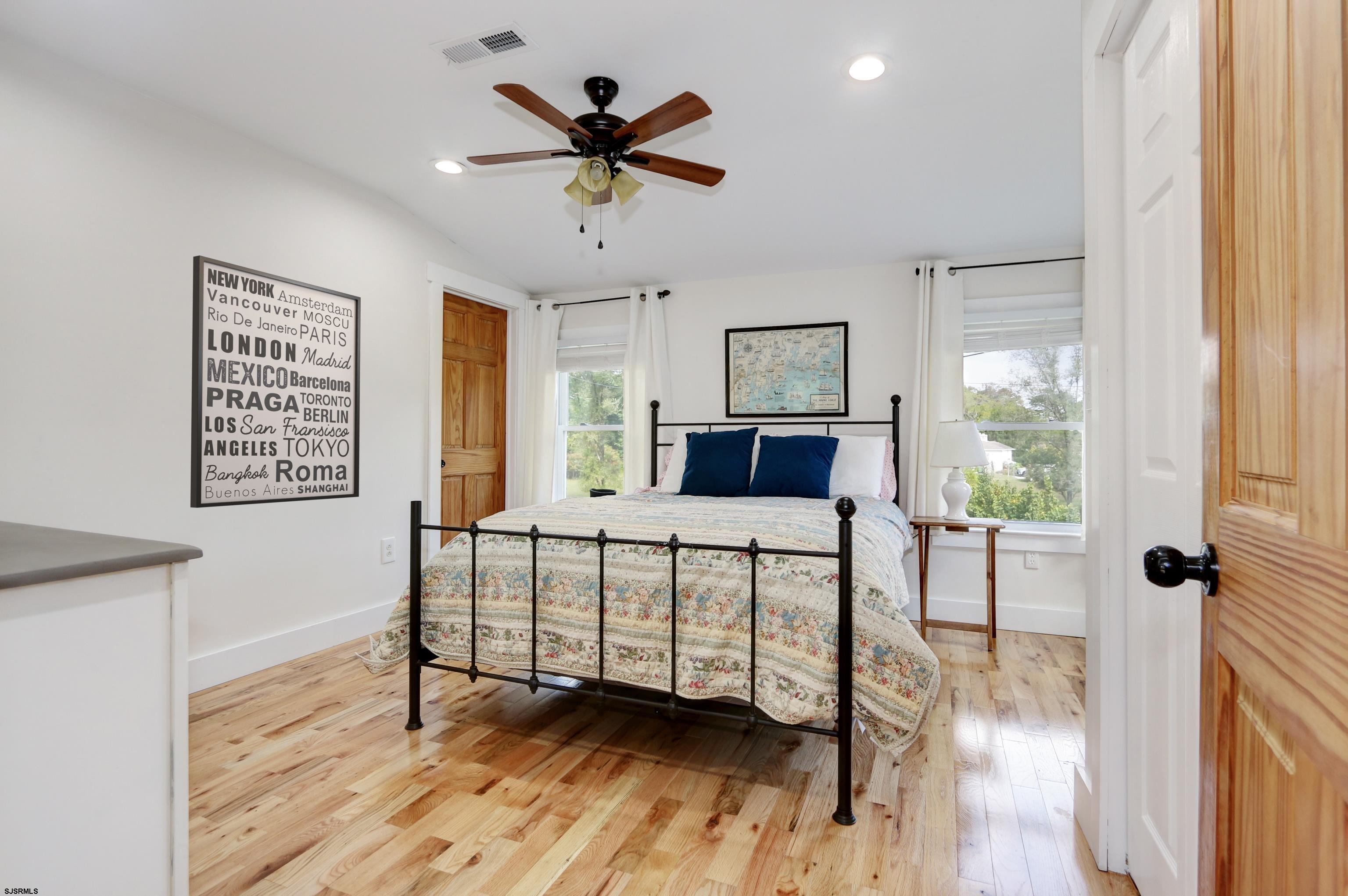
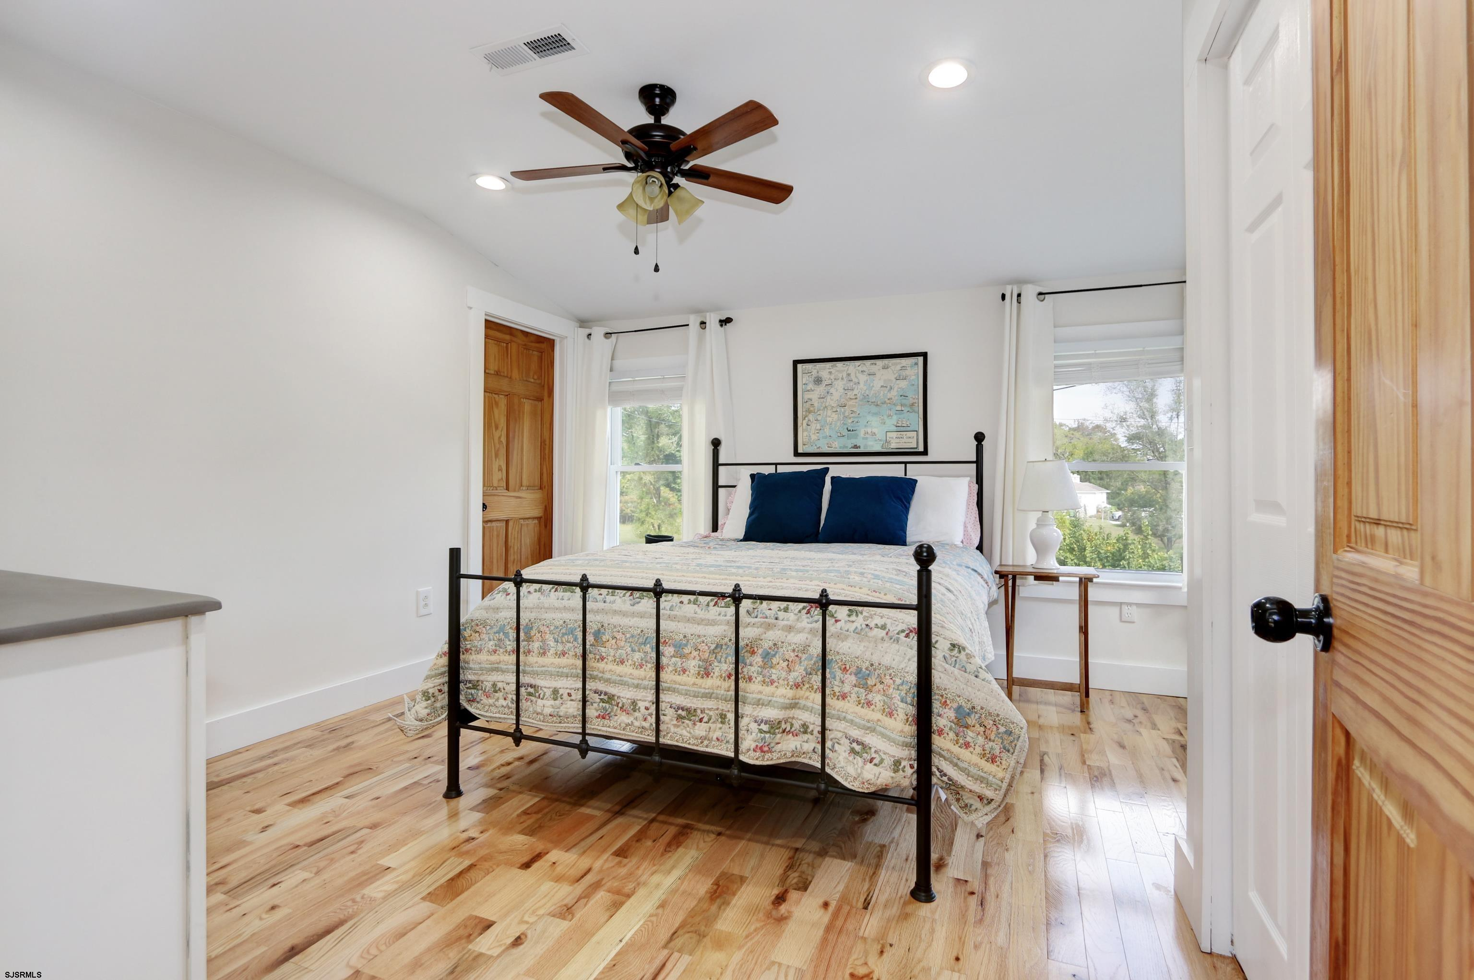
- wall art [190,255,361,508]
